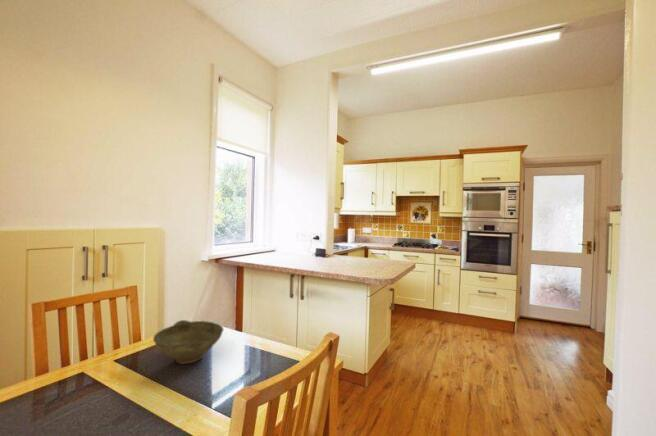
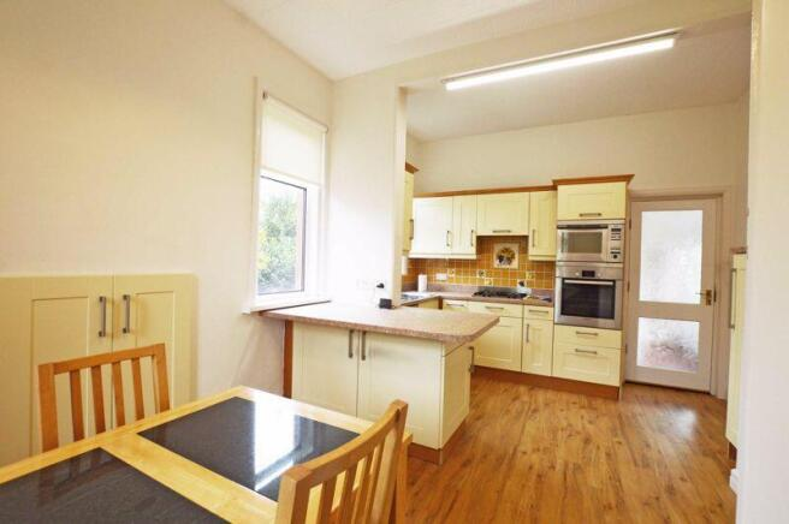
- bowl [152,319,224,365]
